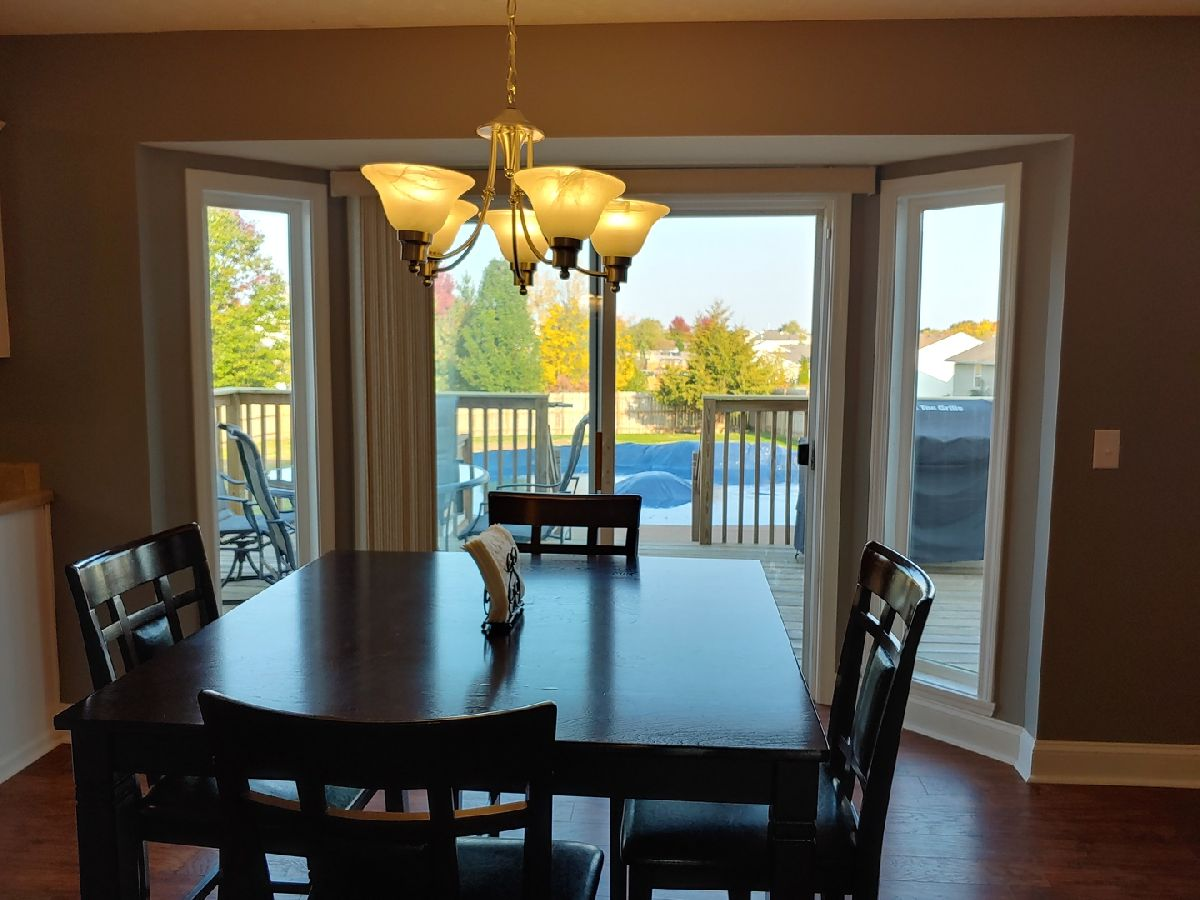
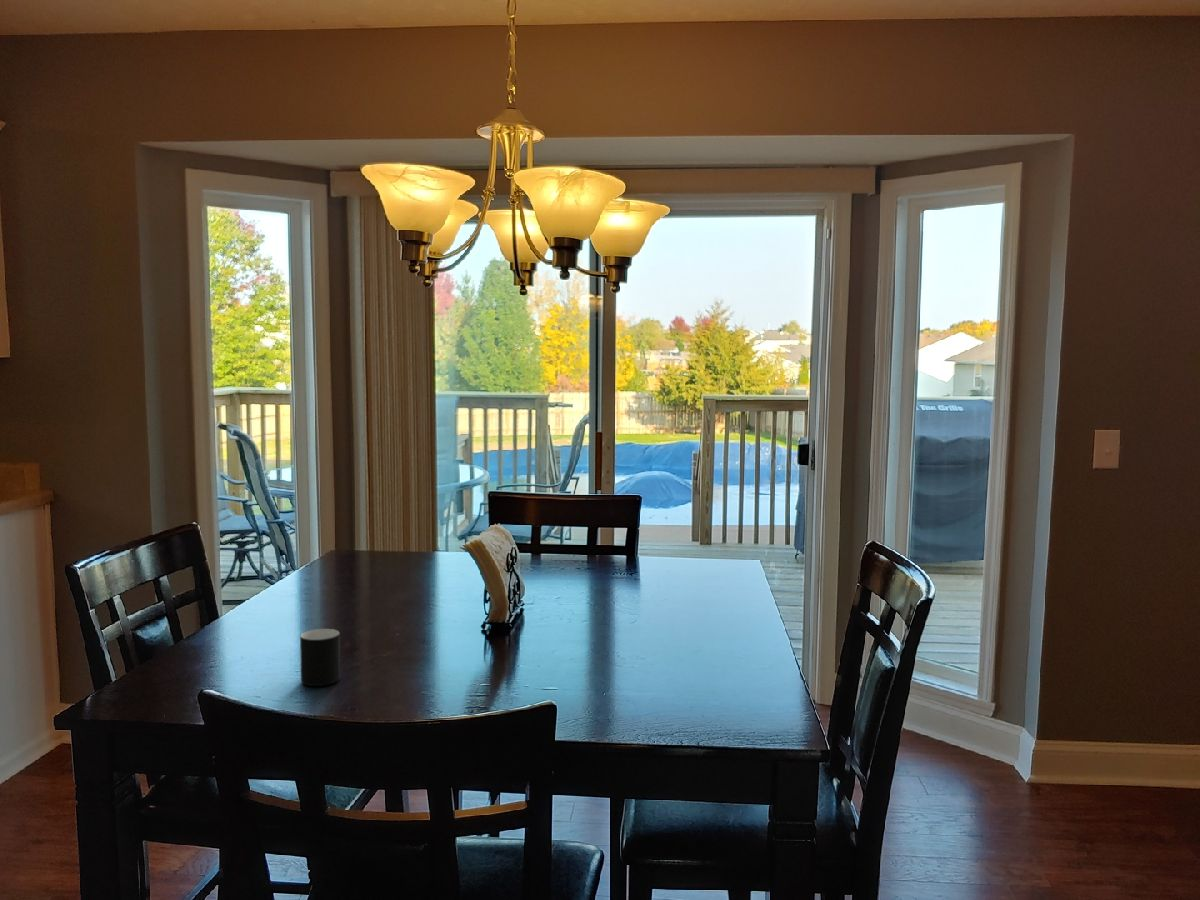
+ cup [299,628,341,687]
